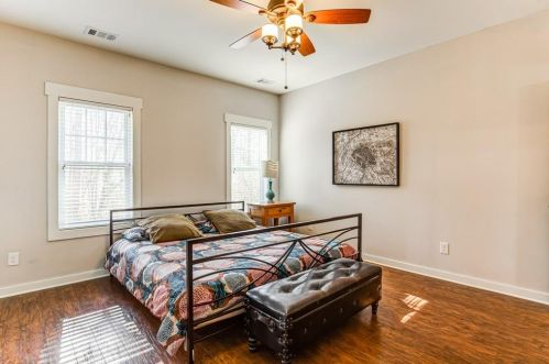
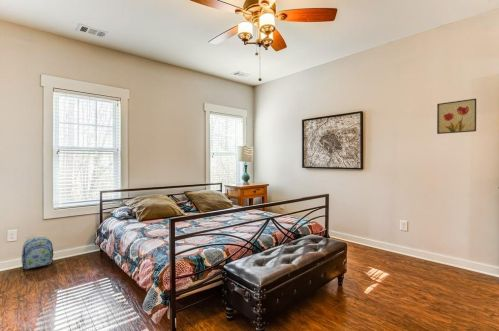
+ wall art [436,98,477,135]
+ backpack [20,236,54,270]
